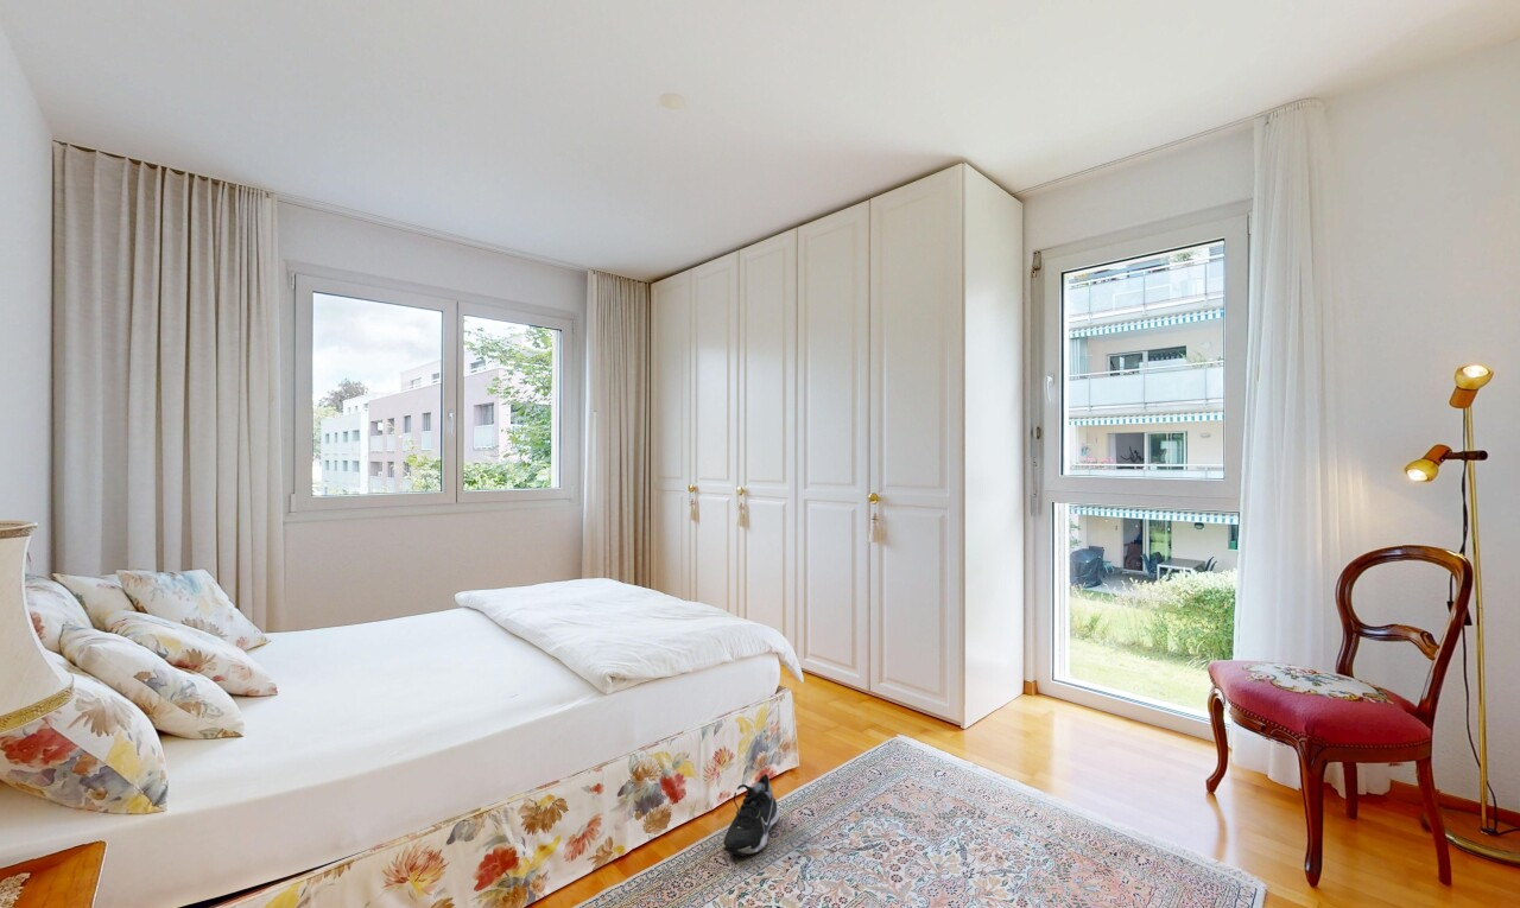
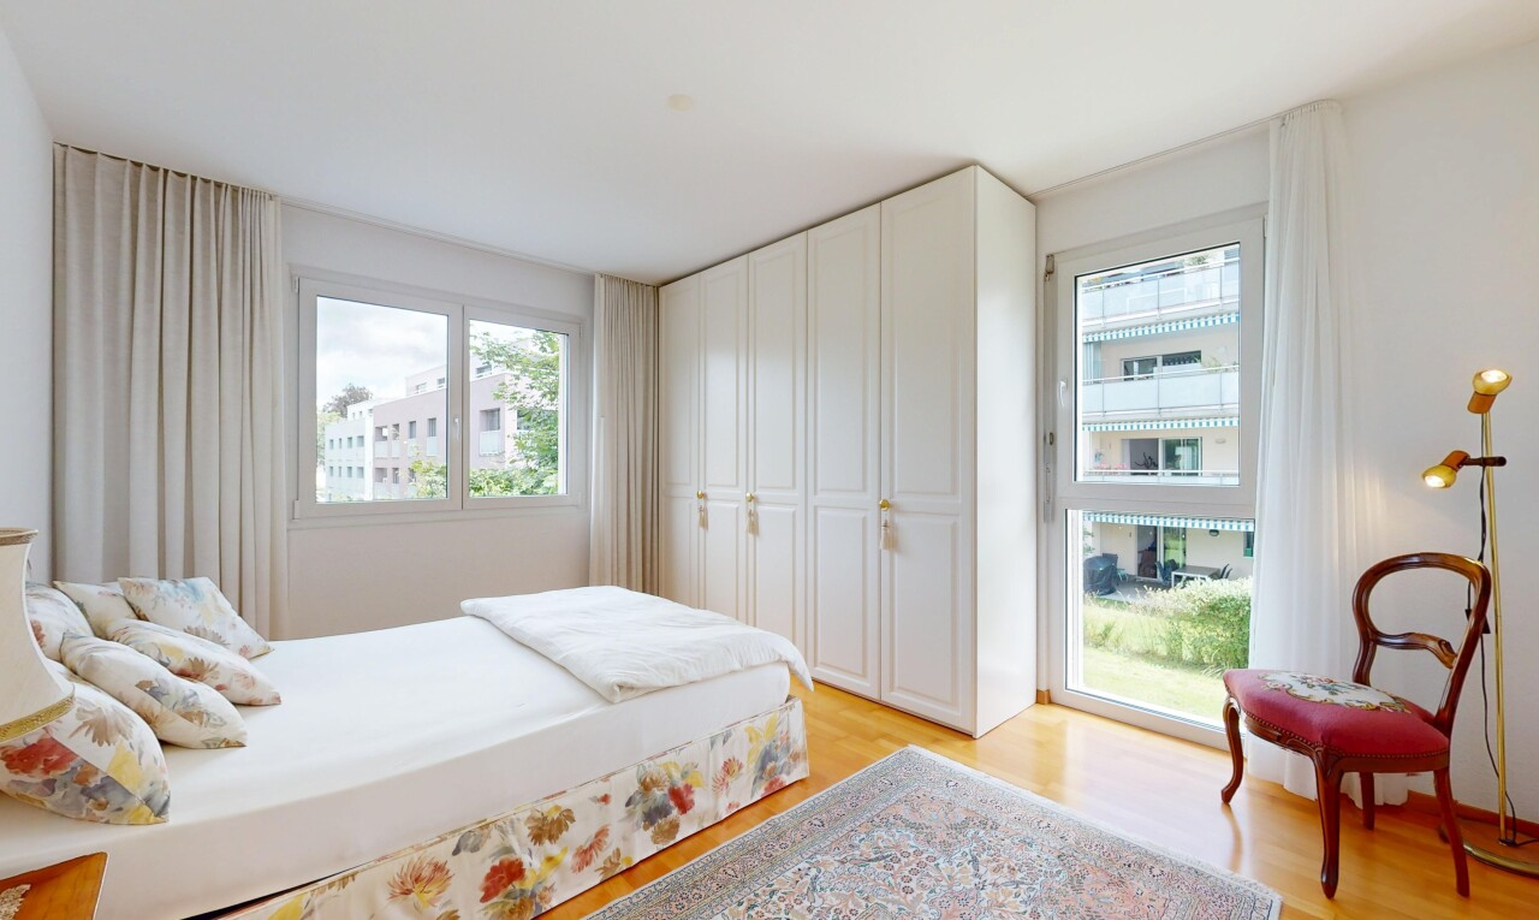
- shoe [721,773,780,857]
